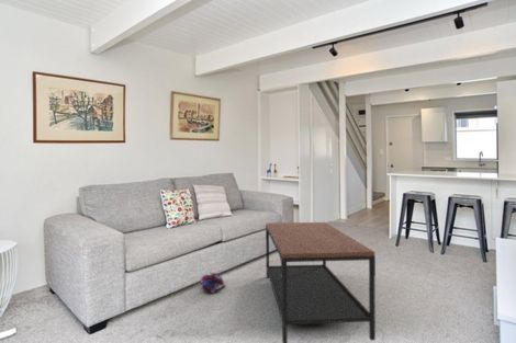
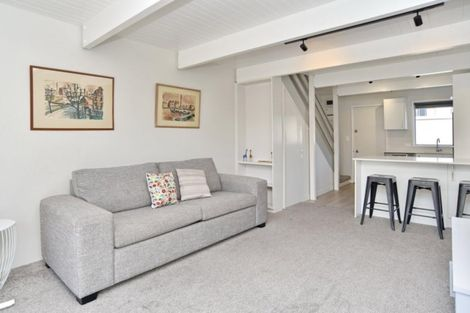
- coffee table [265,221,377,343]
- plush toy [199,272,226,294]
